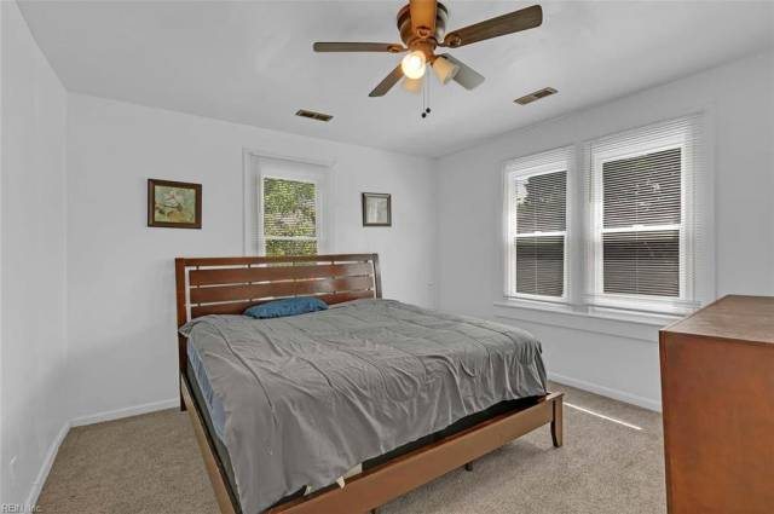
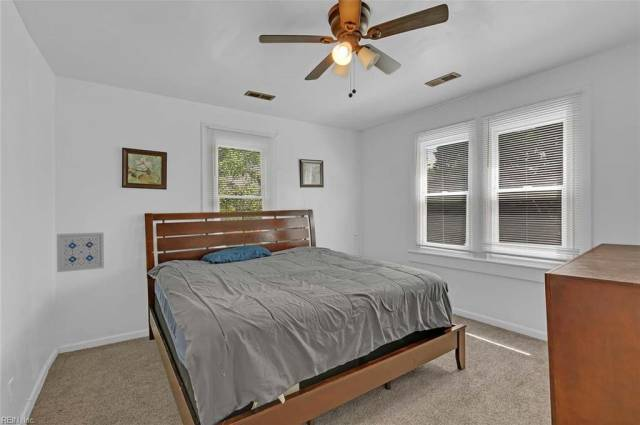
+ wall art [56,231,105,273]
